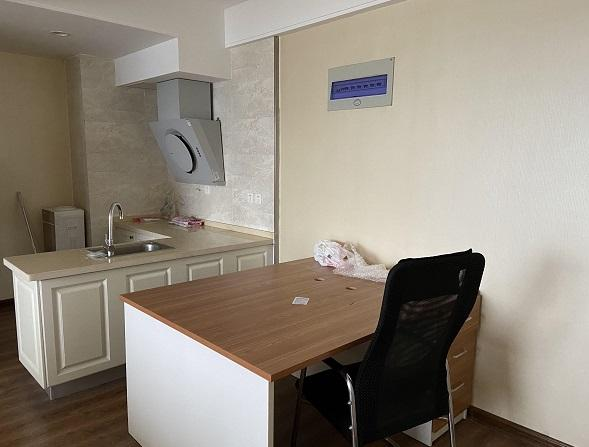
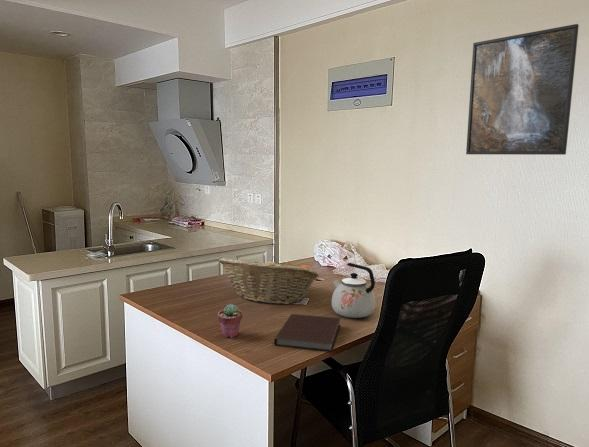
+ fruit basket [218,255,321,305]
+ potted succulent [217,303,243,339]
+ notebook [273,313,342,353]
+ kettle [331,262,376,319]
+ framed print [465,23,580,156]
